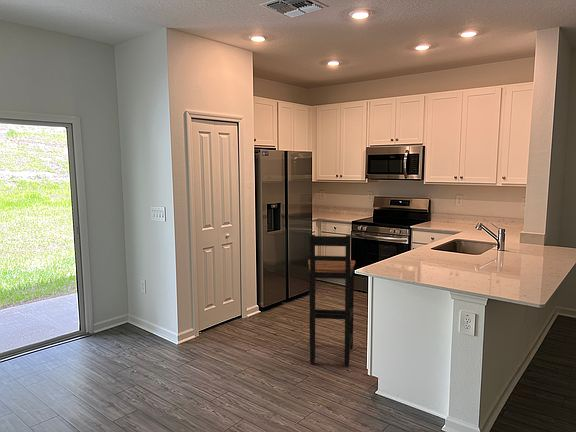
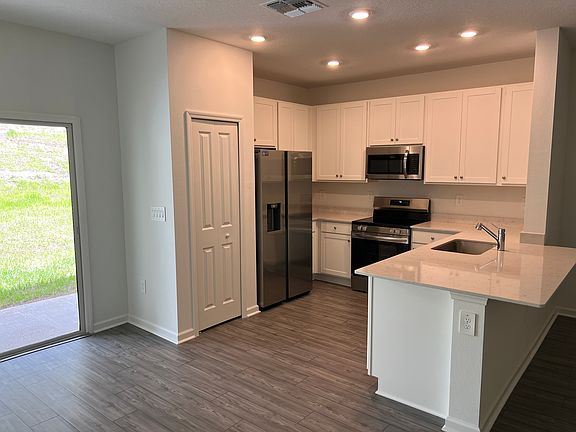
- bar stool [307,234,356,367]
